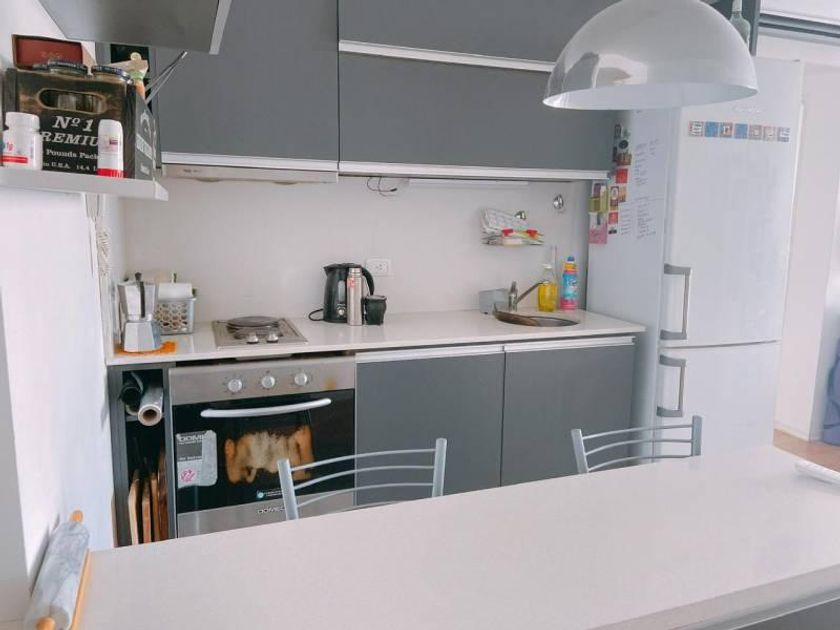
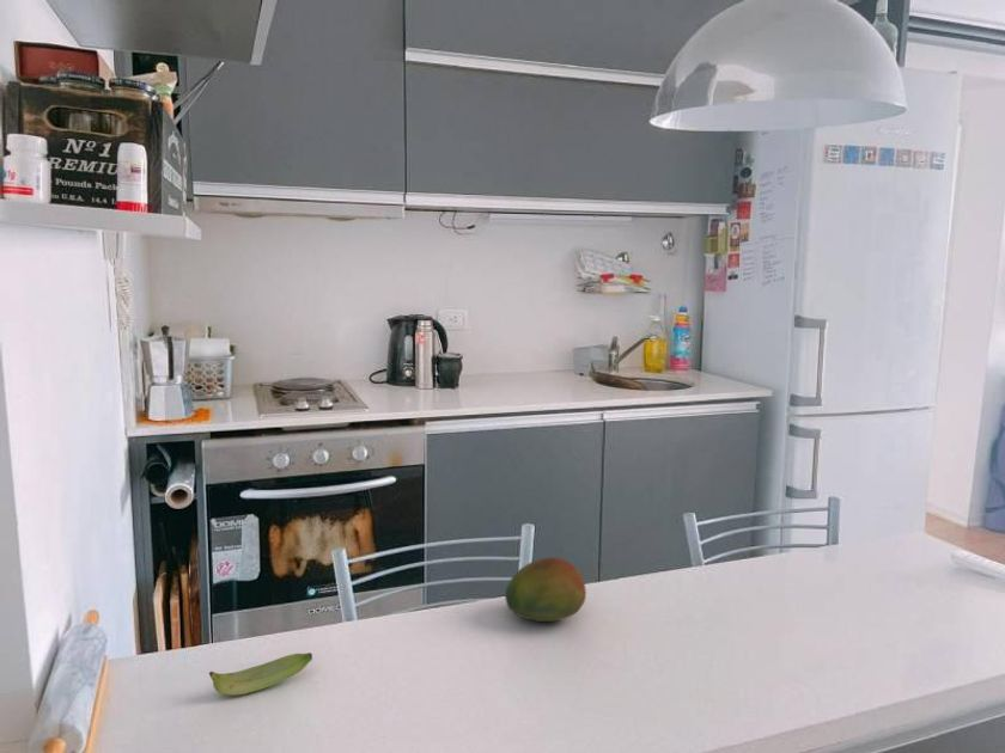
+ banana [208,651,313,697]
+ fruit [504,556,587,623]
